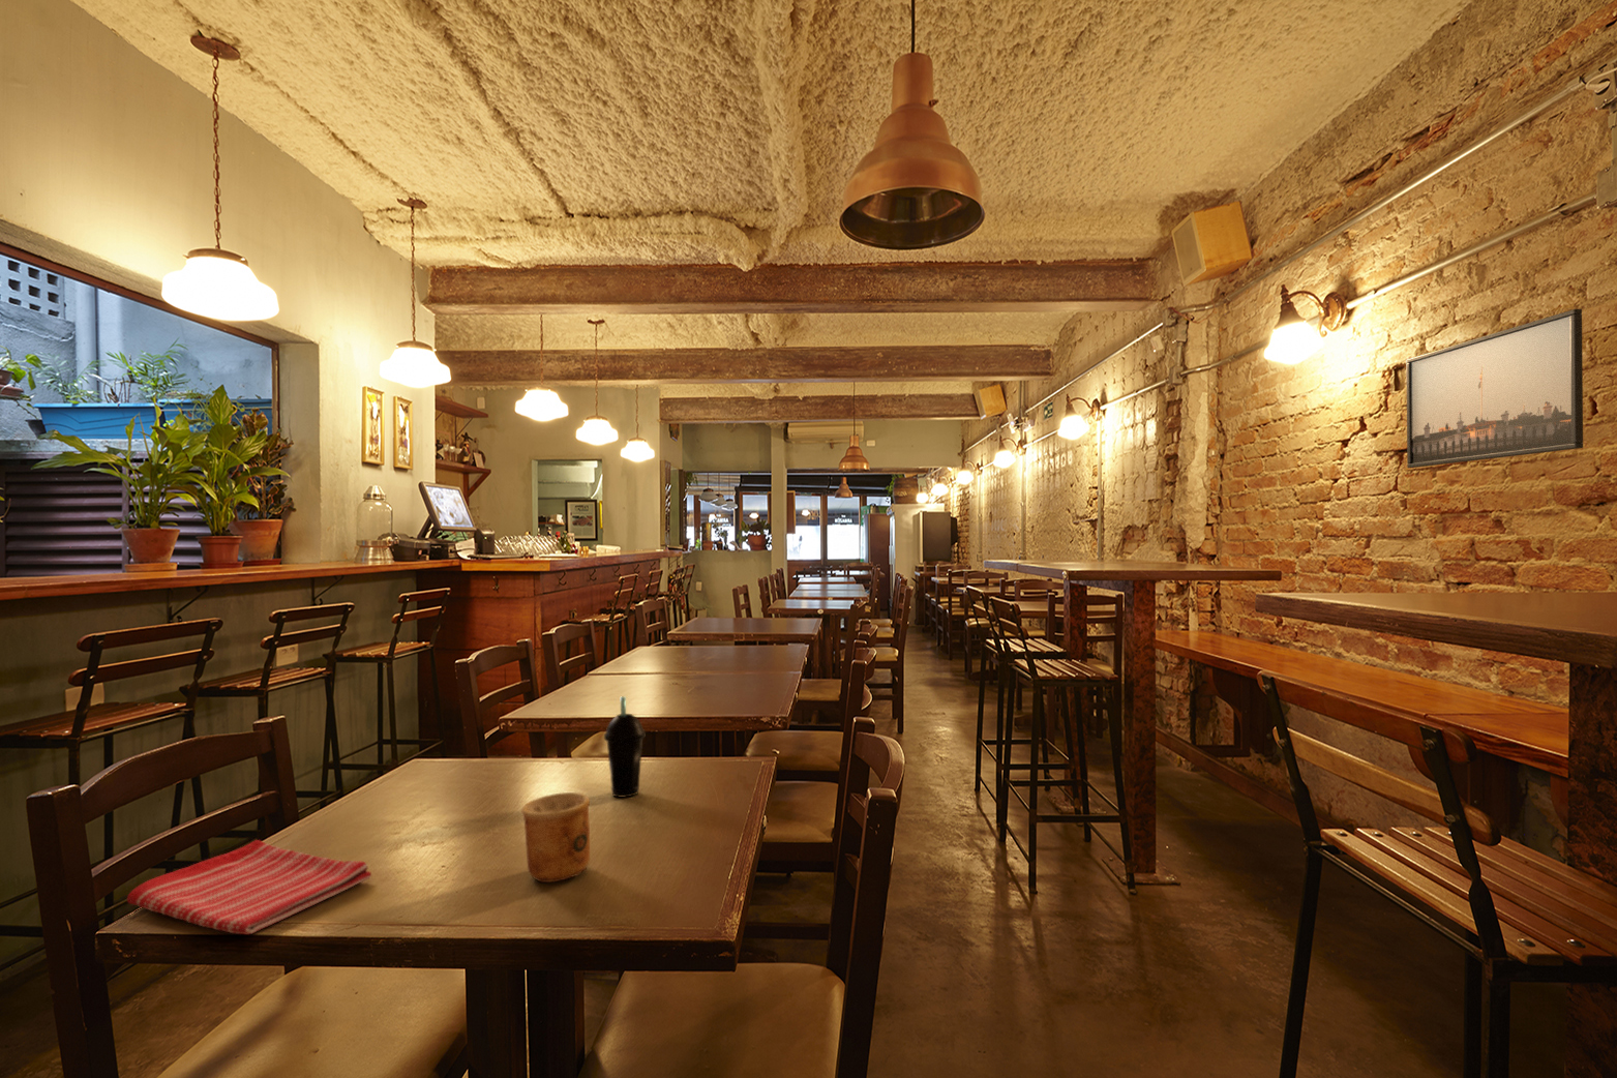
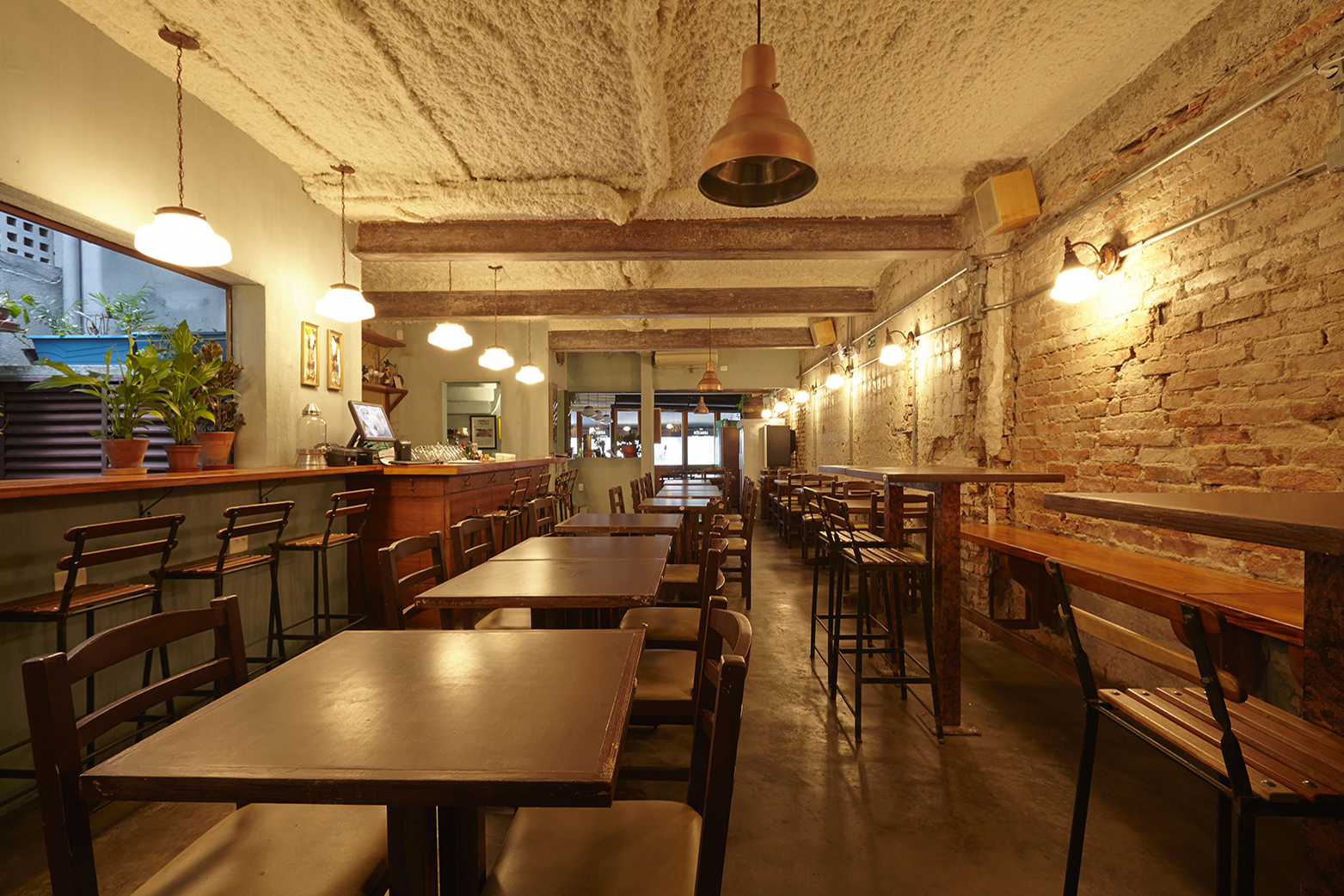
- cup [521,792,591,883]
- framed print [1405,308,1583,469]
- dish towel [126,839,373,935]
- cup [603,695,646,798]
